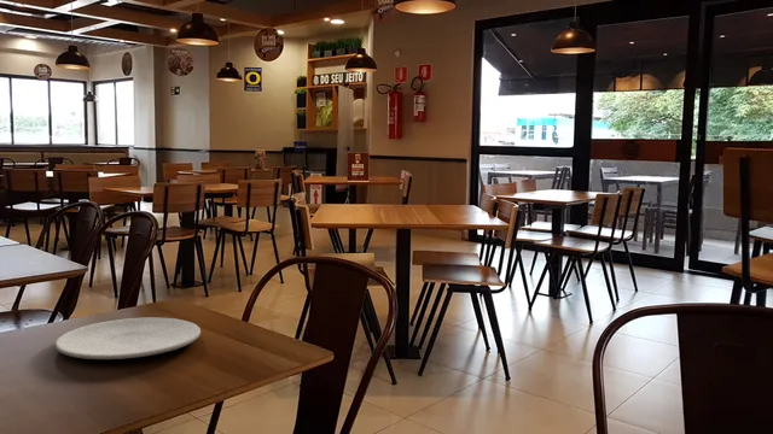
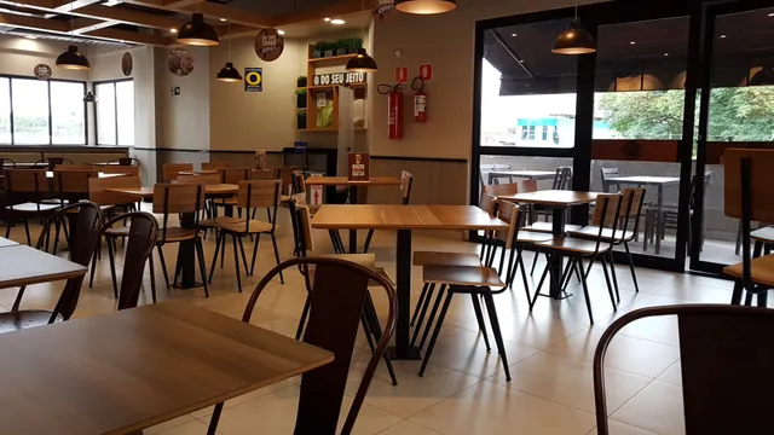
- plate [54,317,202,360]
